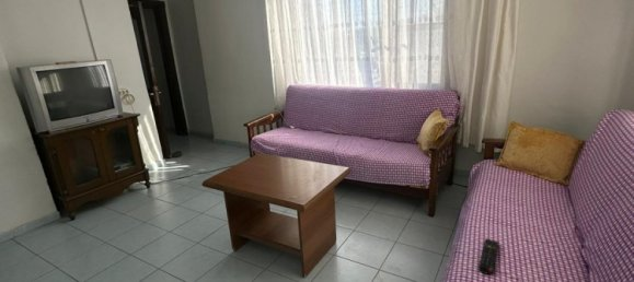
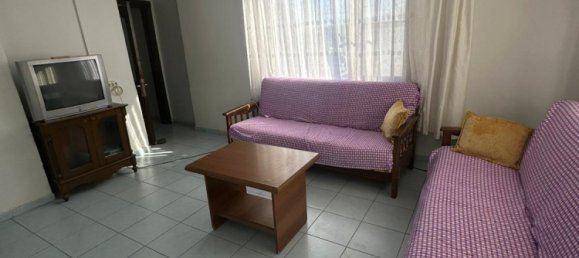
- remote control [477,237,499,275]
